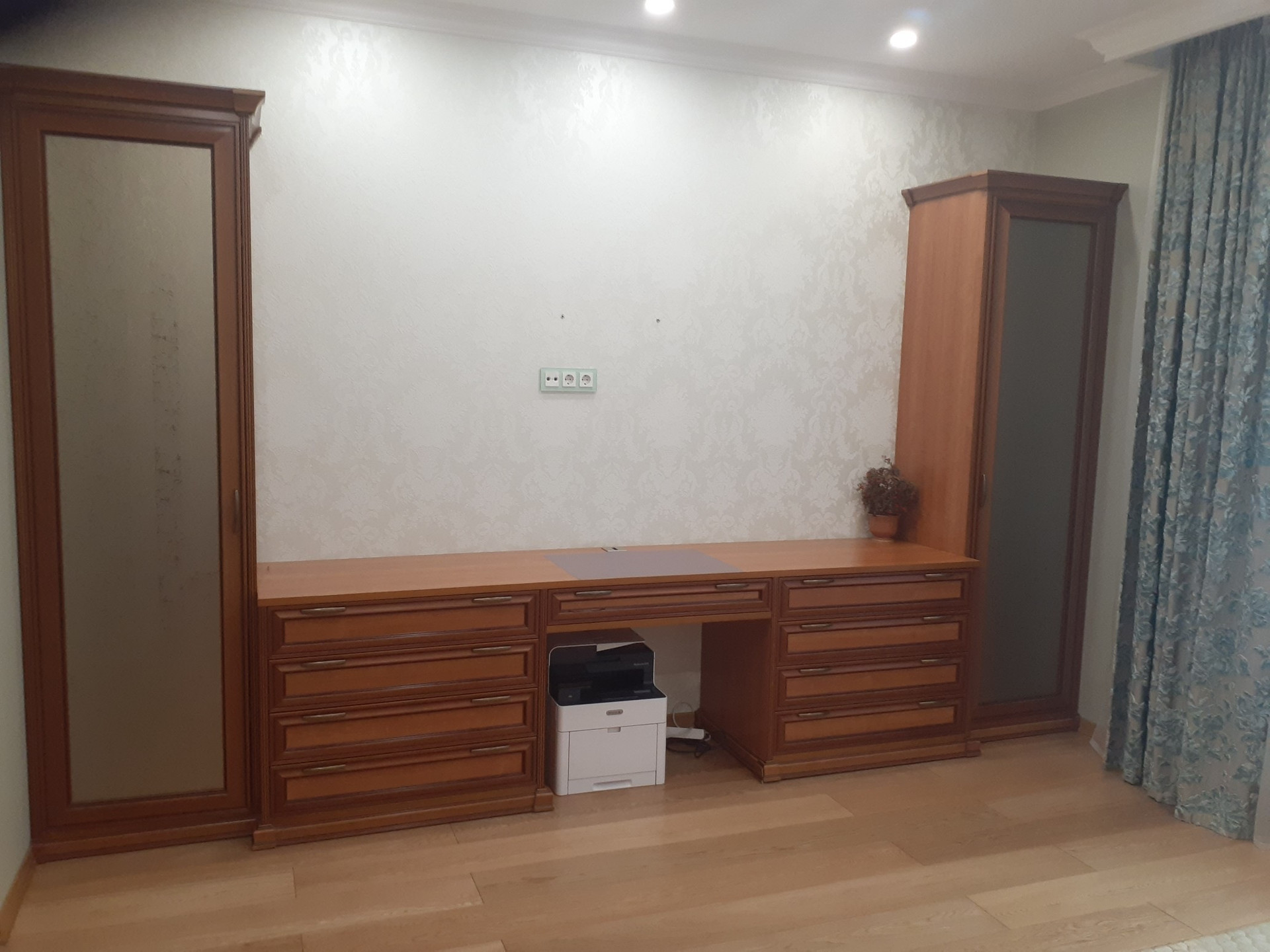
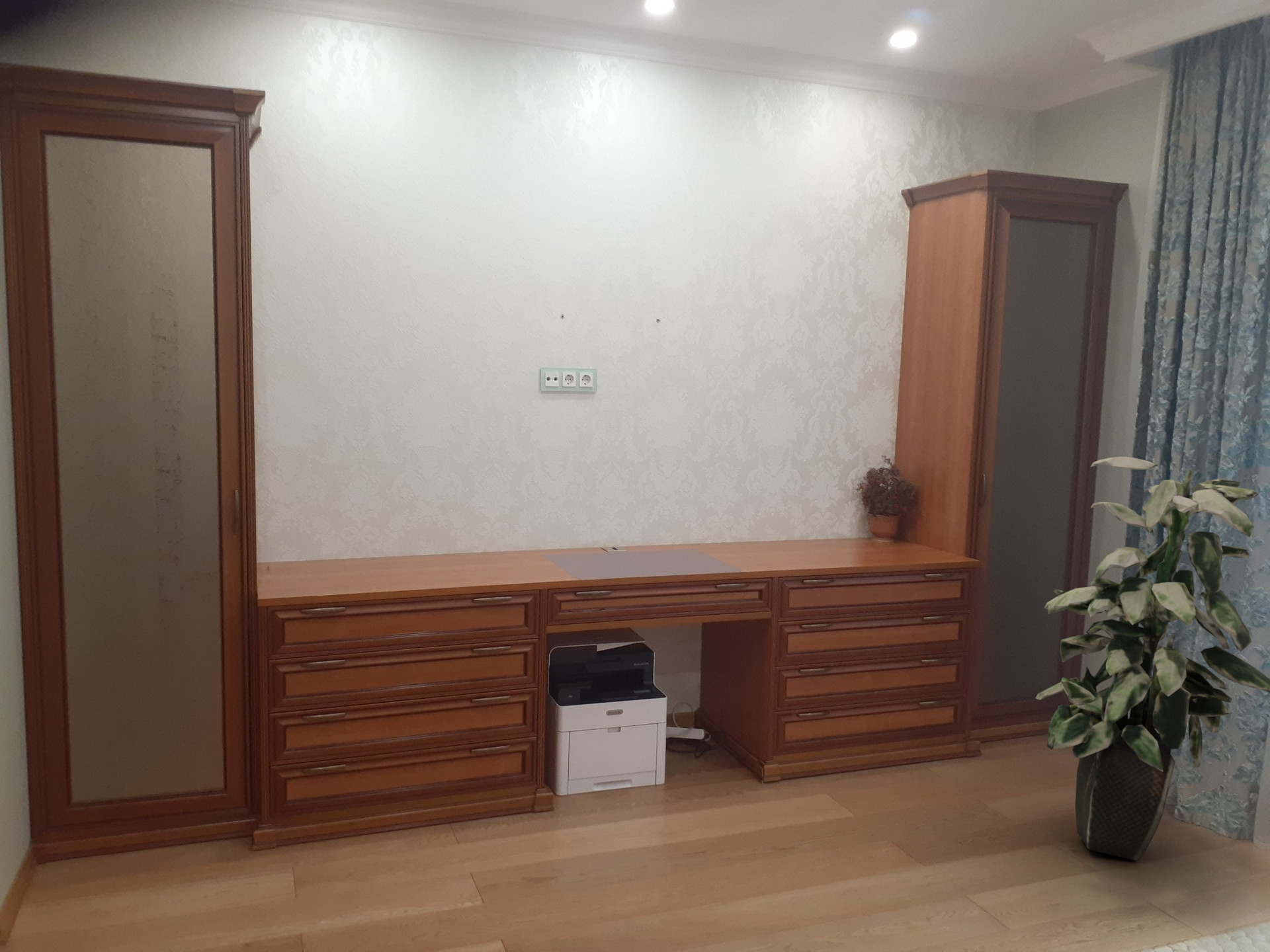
+ indoor plant [1035,456,1270,862]
